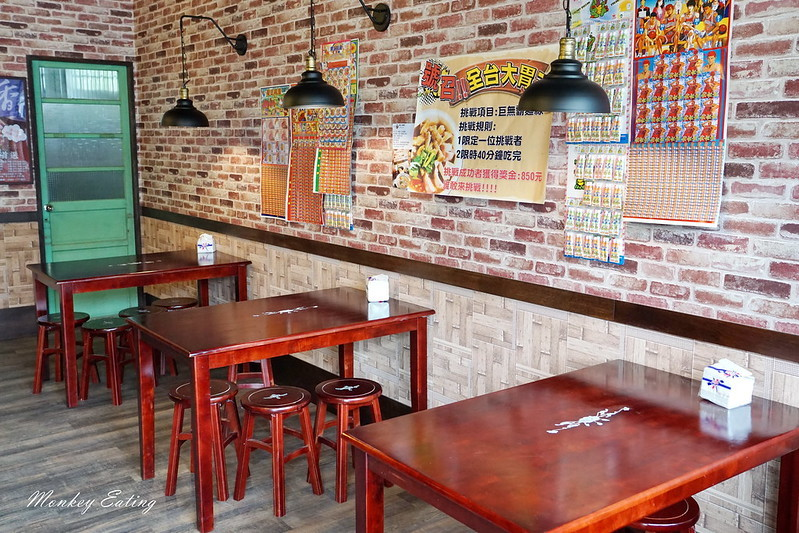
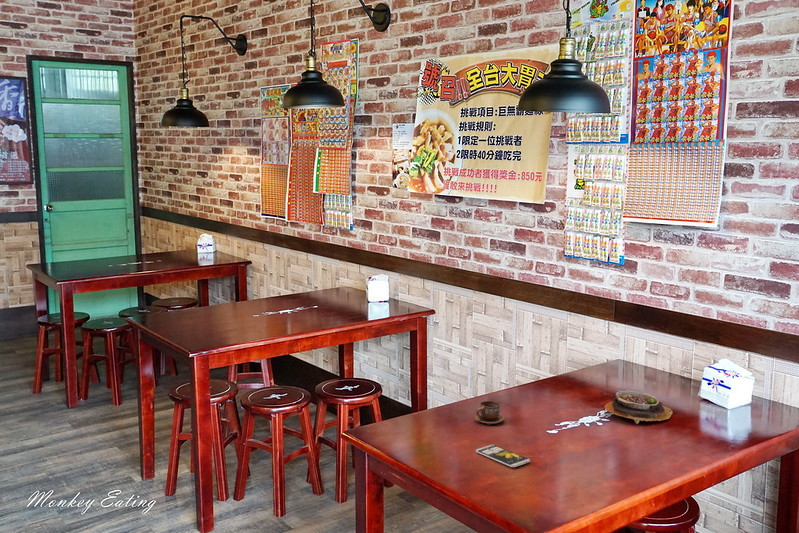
+ smartphone [475,444,531,468]
+ soup bowl [603,390,674,425]
+ cup [474,400,505,426]
